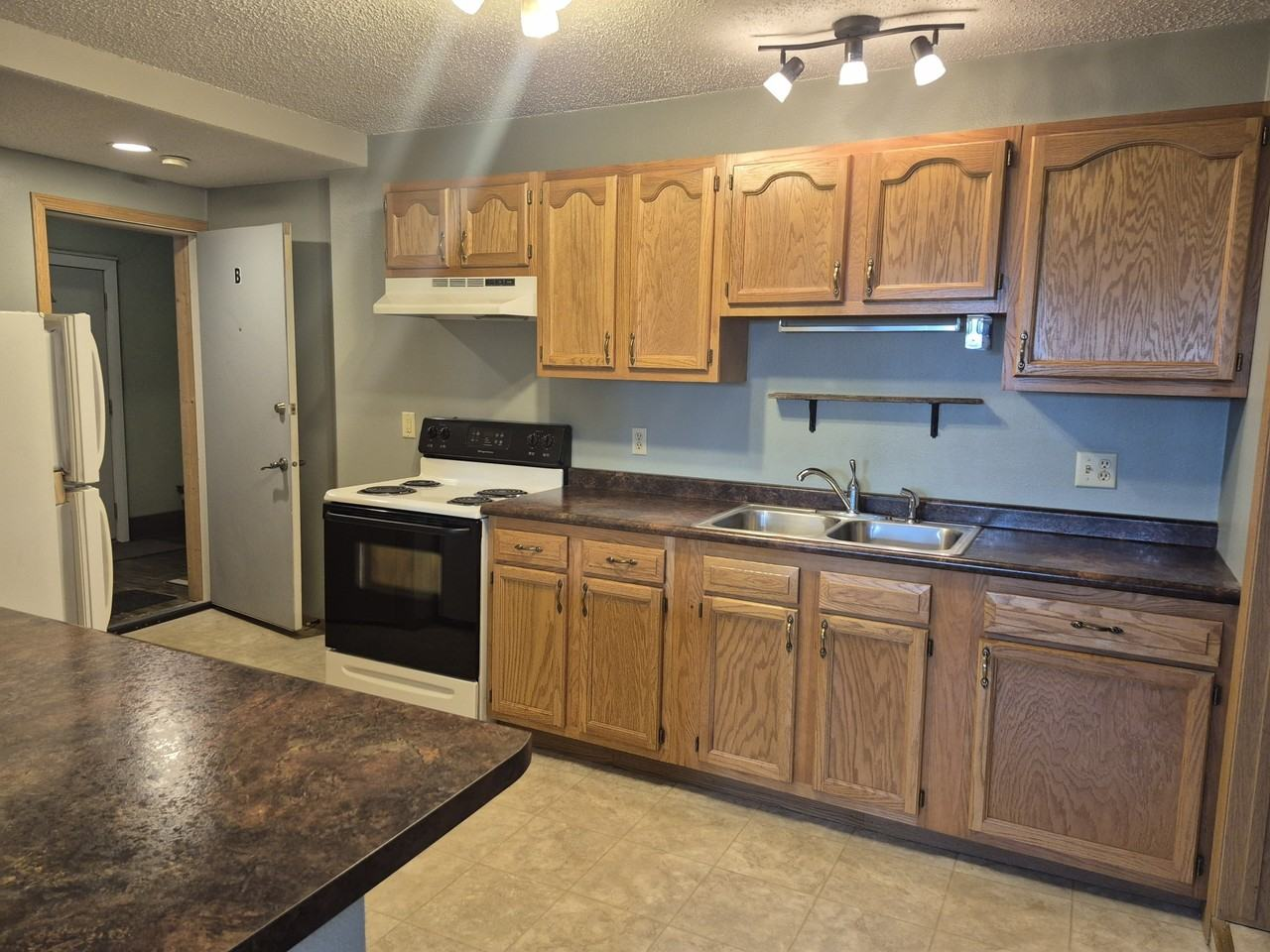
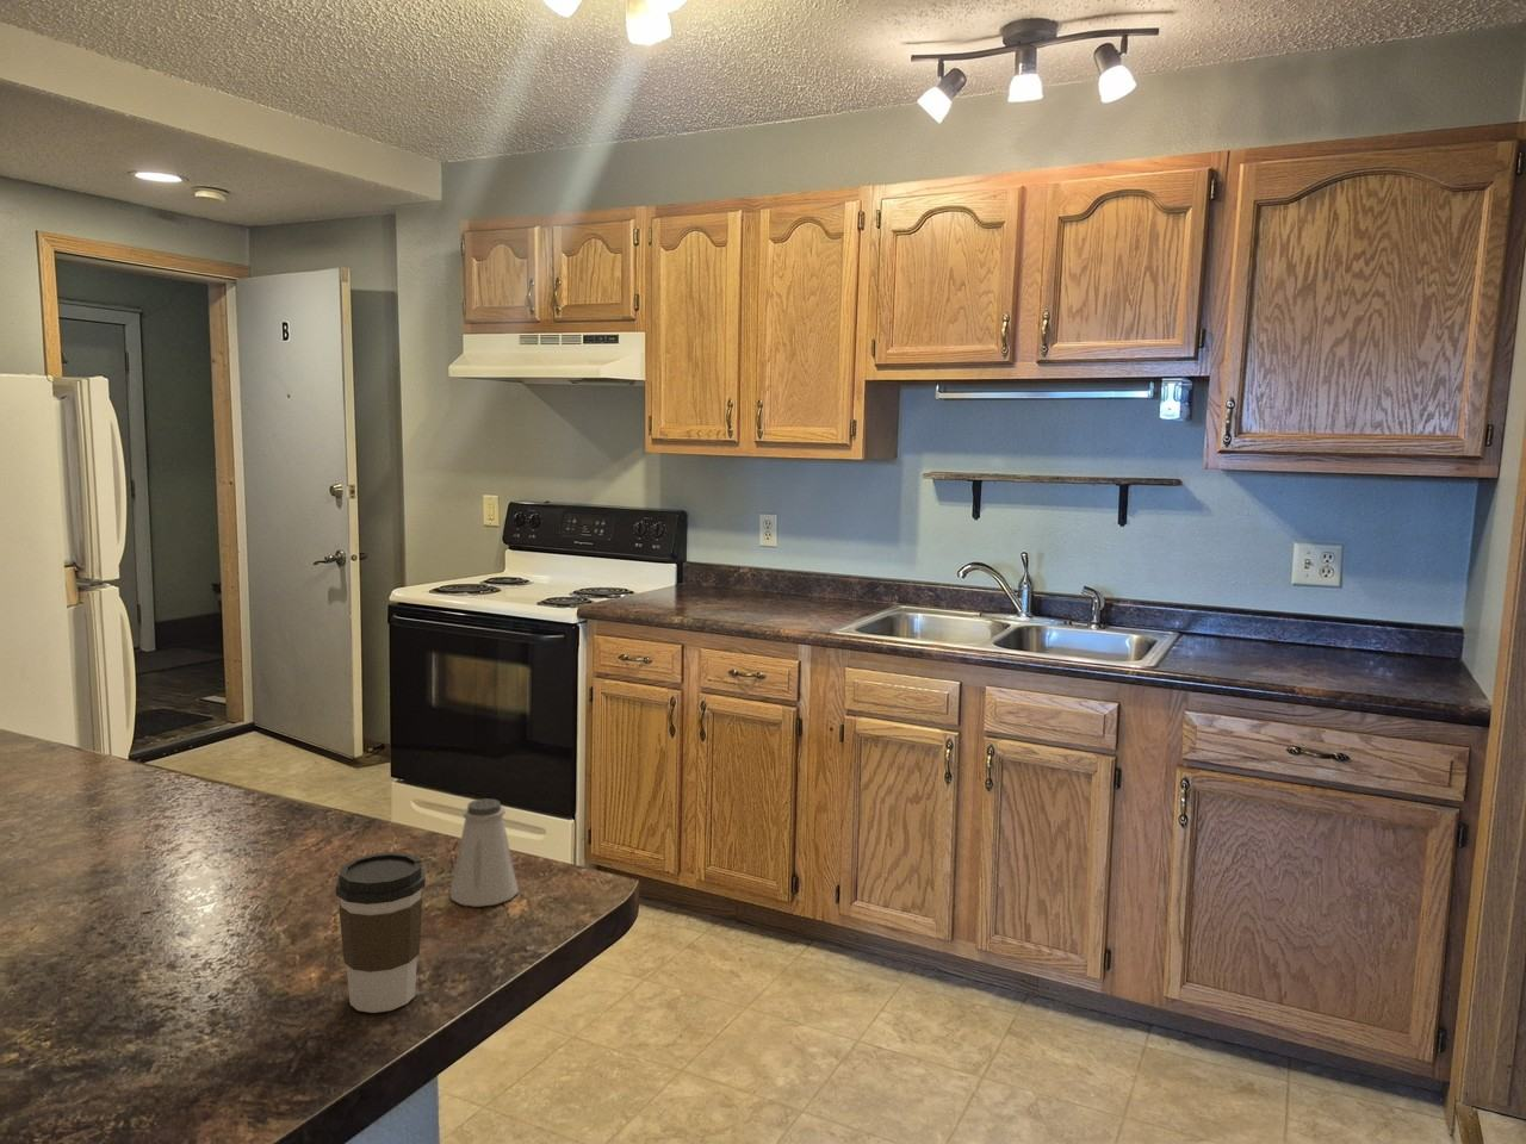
+ saltshaker [449,797,520,908]
+ coffee cup [335,851,427,1014]
